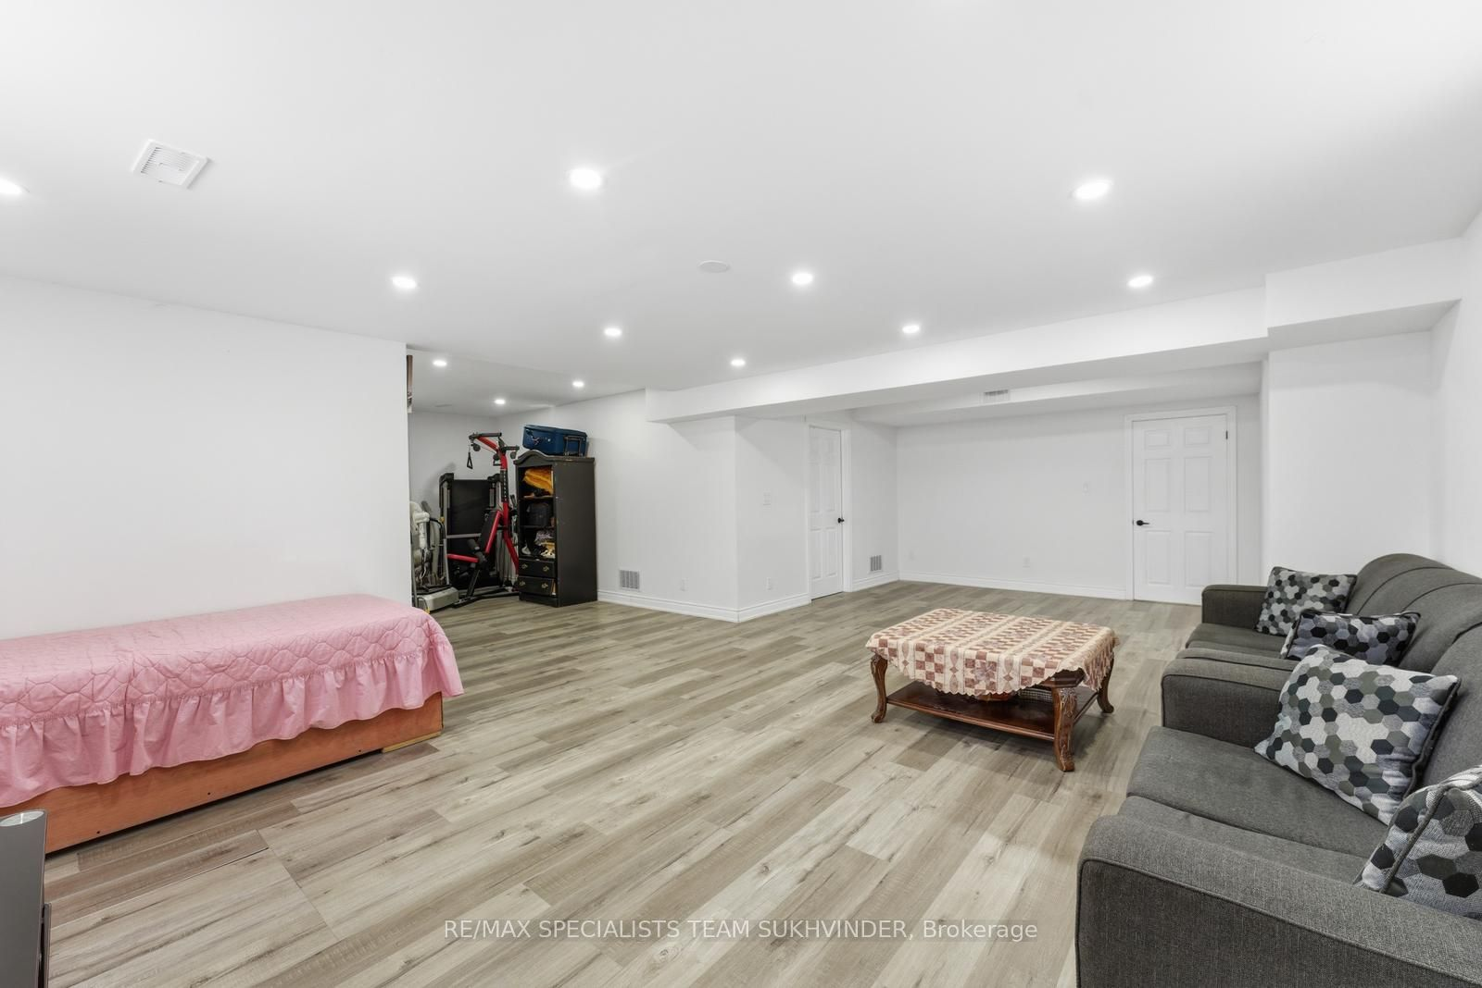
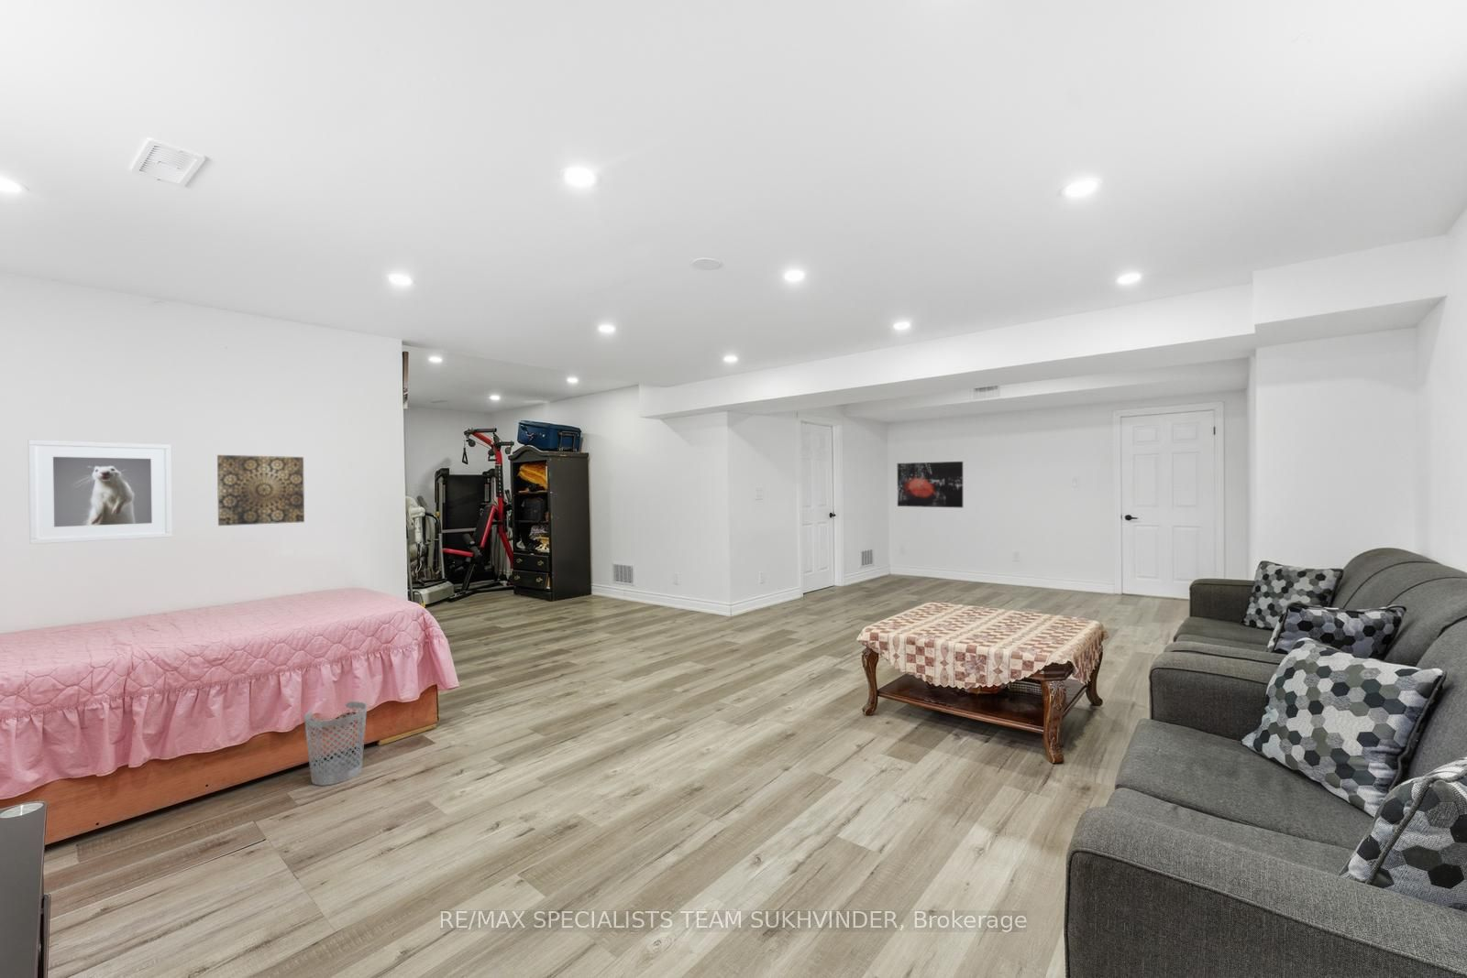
+ wall art [897,461,963,509]
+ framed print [27,439,174,545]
+ wastebasket [304,701,368,787]
+ wall art [216,454,306,526]
